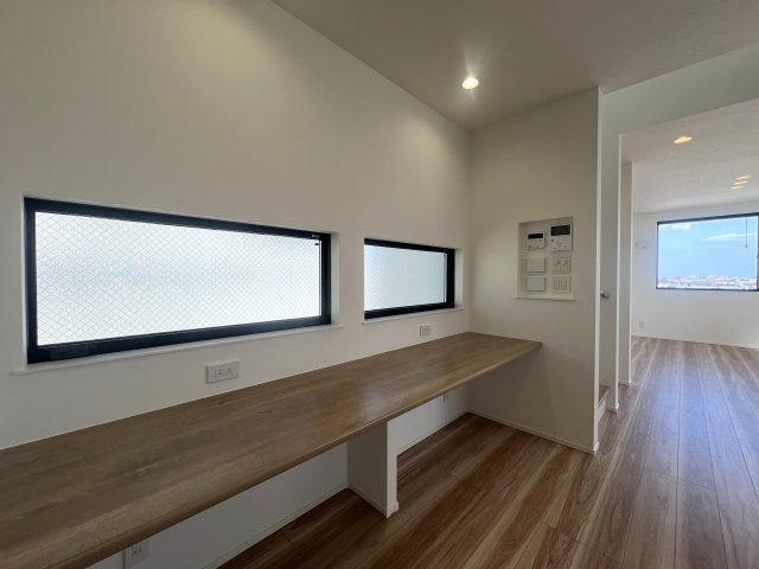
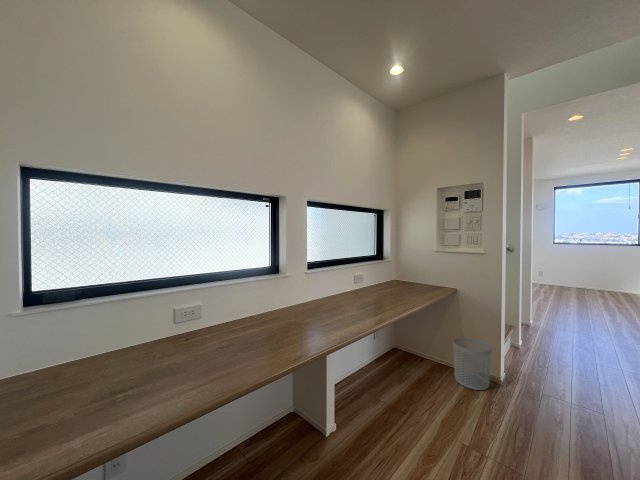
+ waste bin [452,337,492,391]
